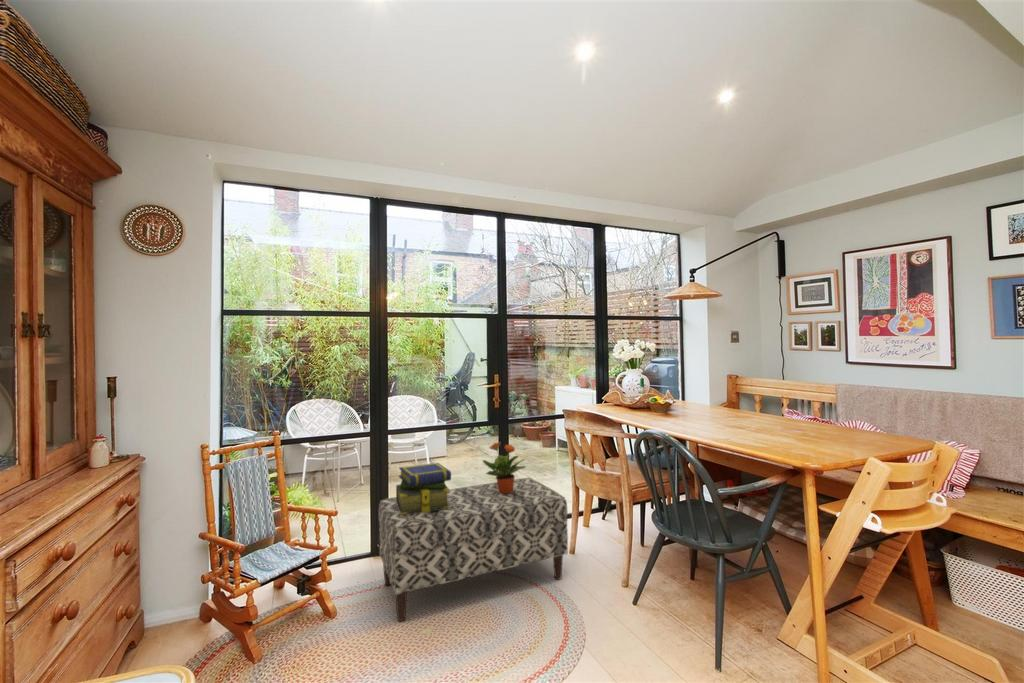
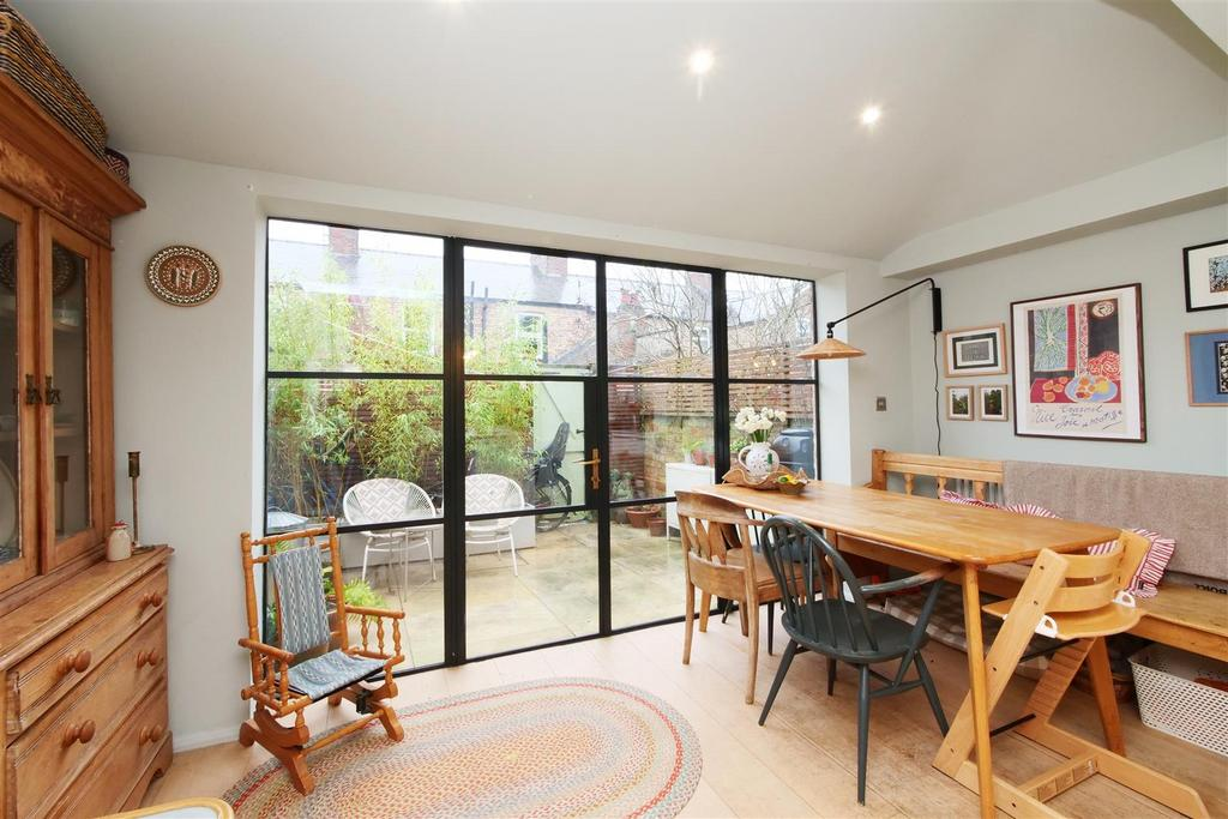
- stack of books [395,462,452,515]
- bench [378,477,569,622]
- potted plant [482,441,527,494]
